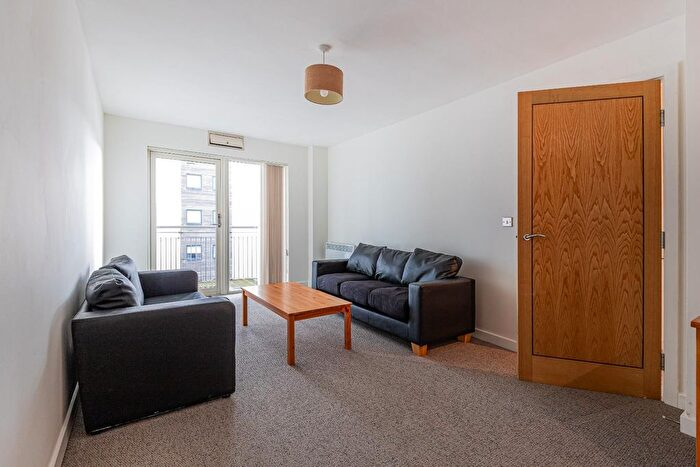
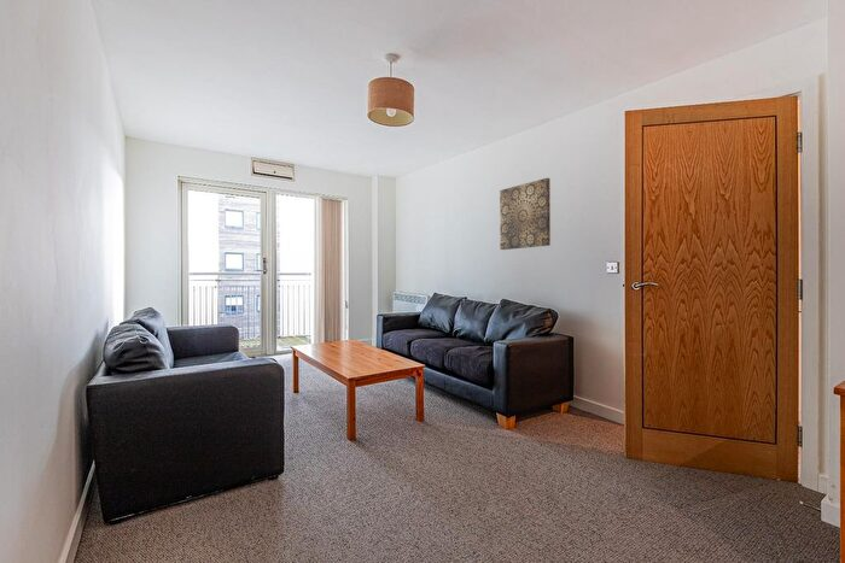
+ wall art [499,177,552,251]
